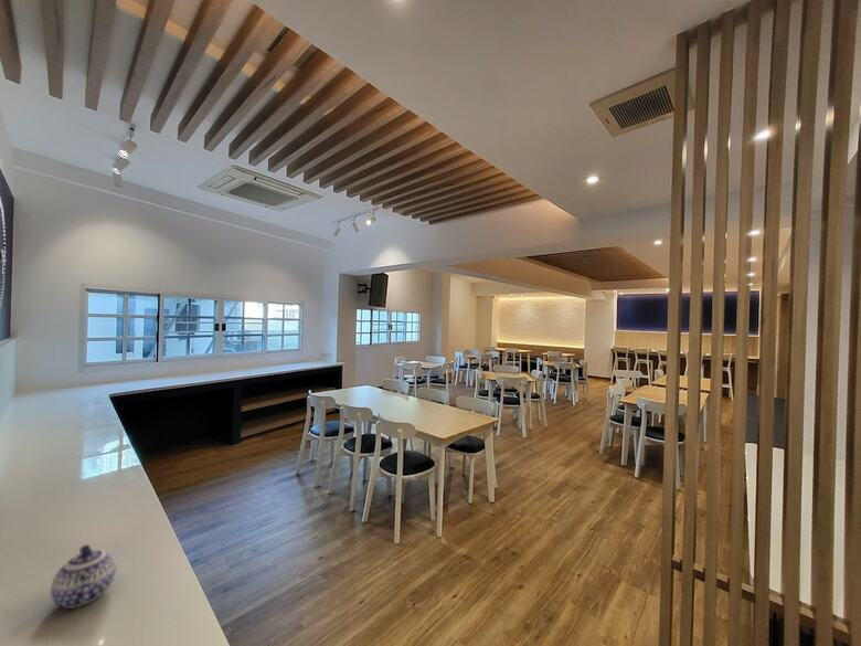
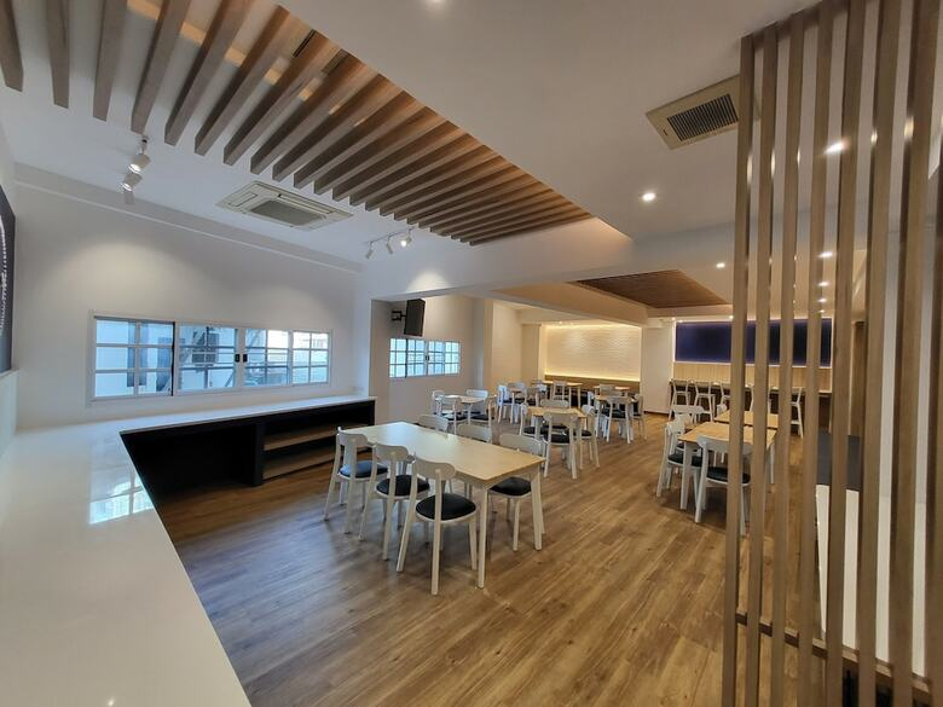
- teapot [50,543,117,610]
